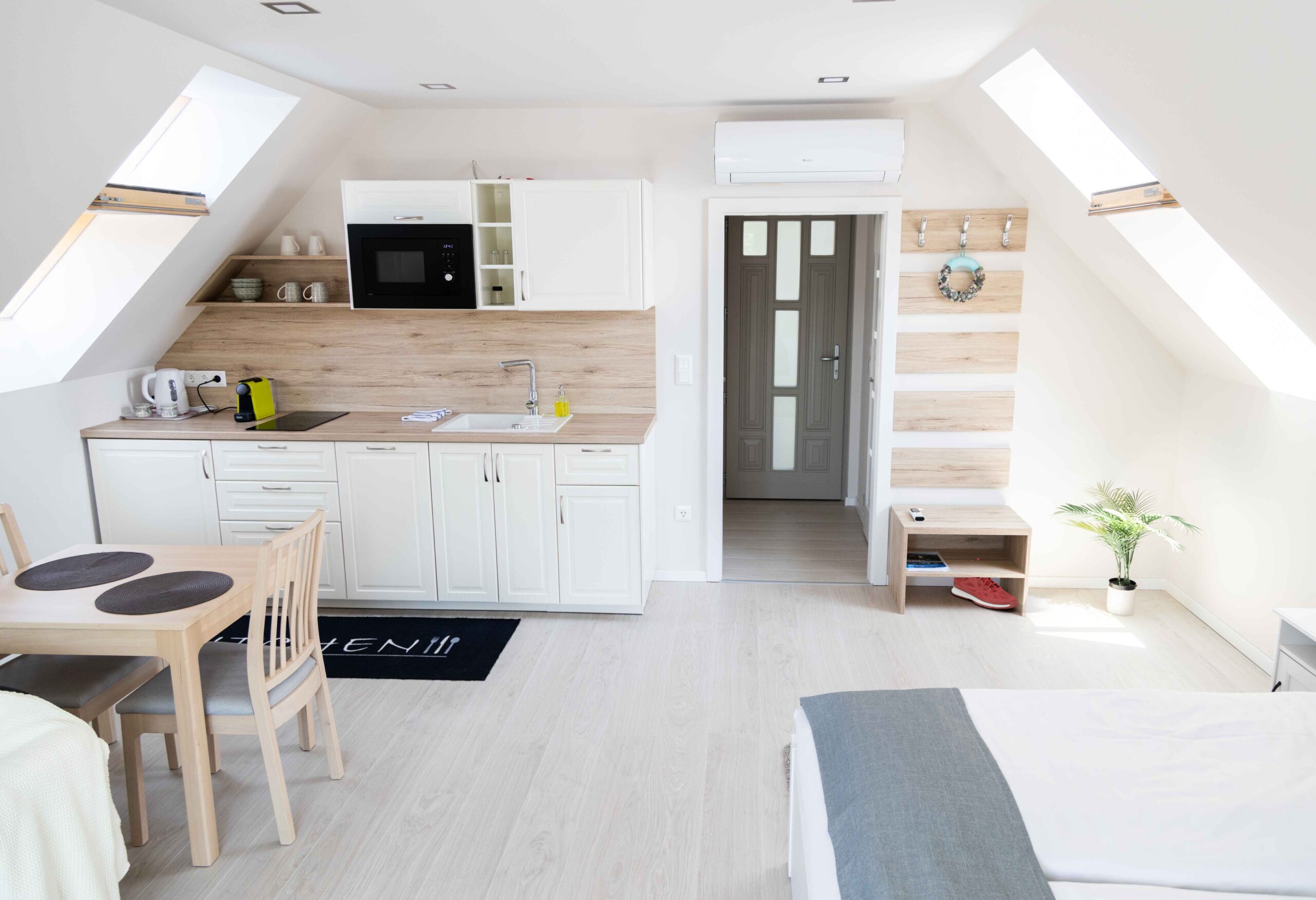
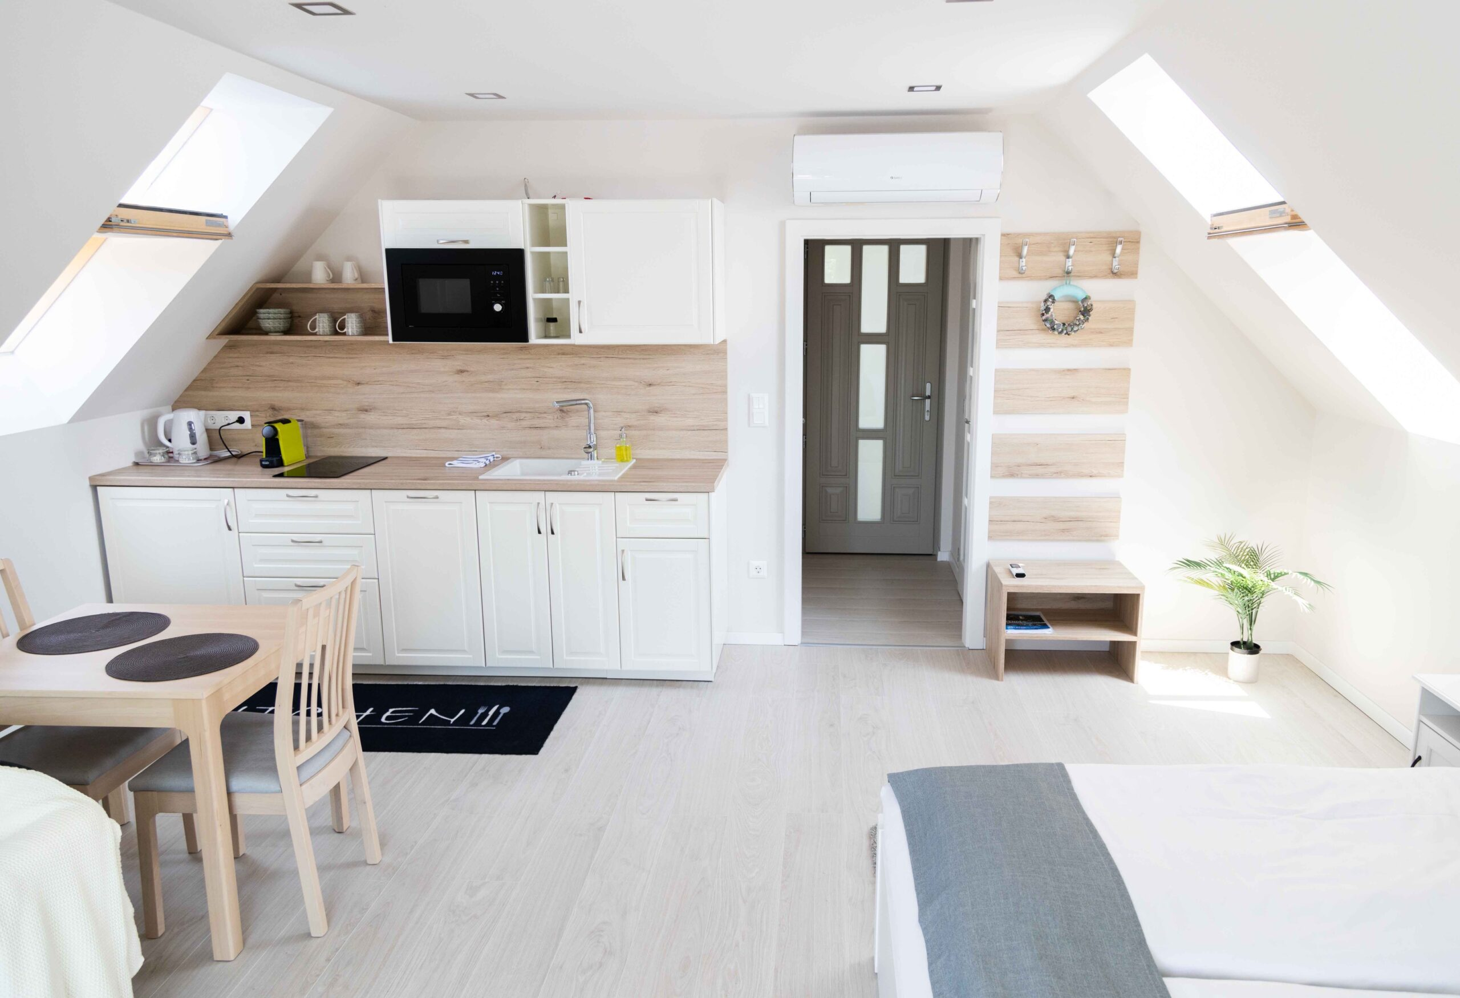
- sneaker [951,557,1019,609]
